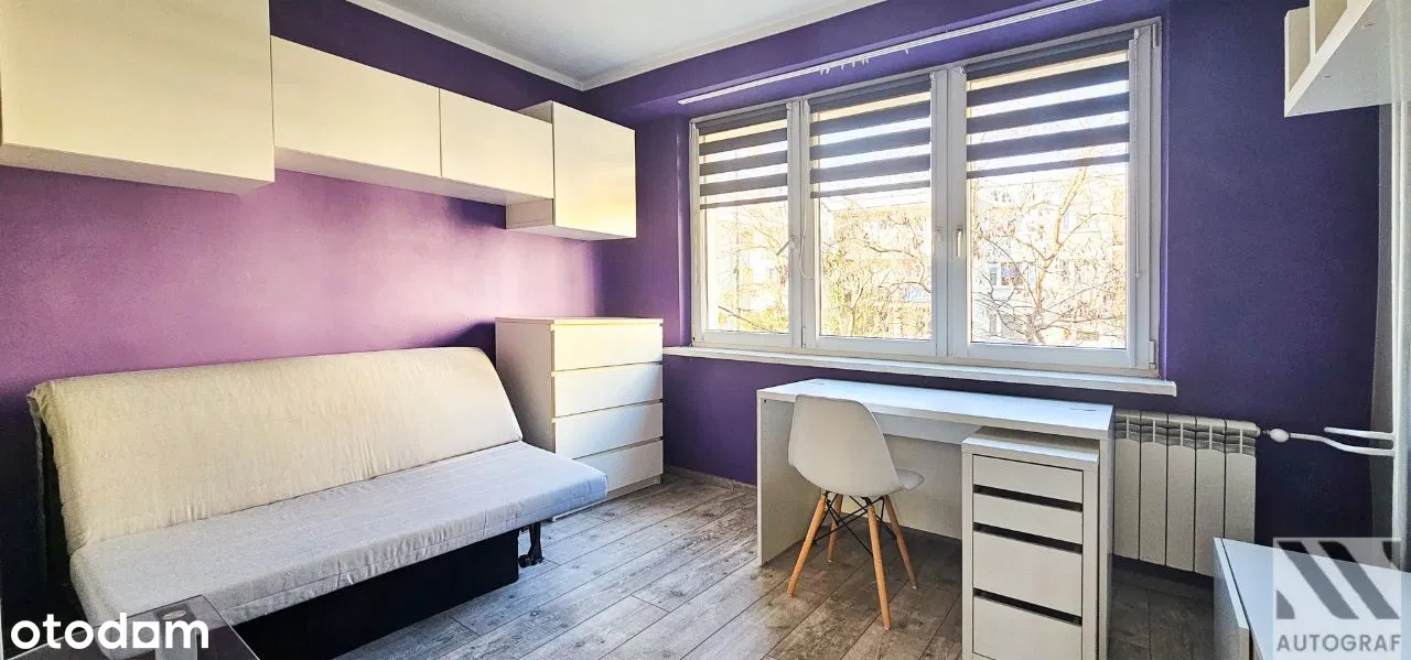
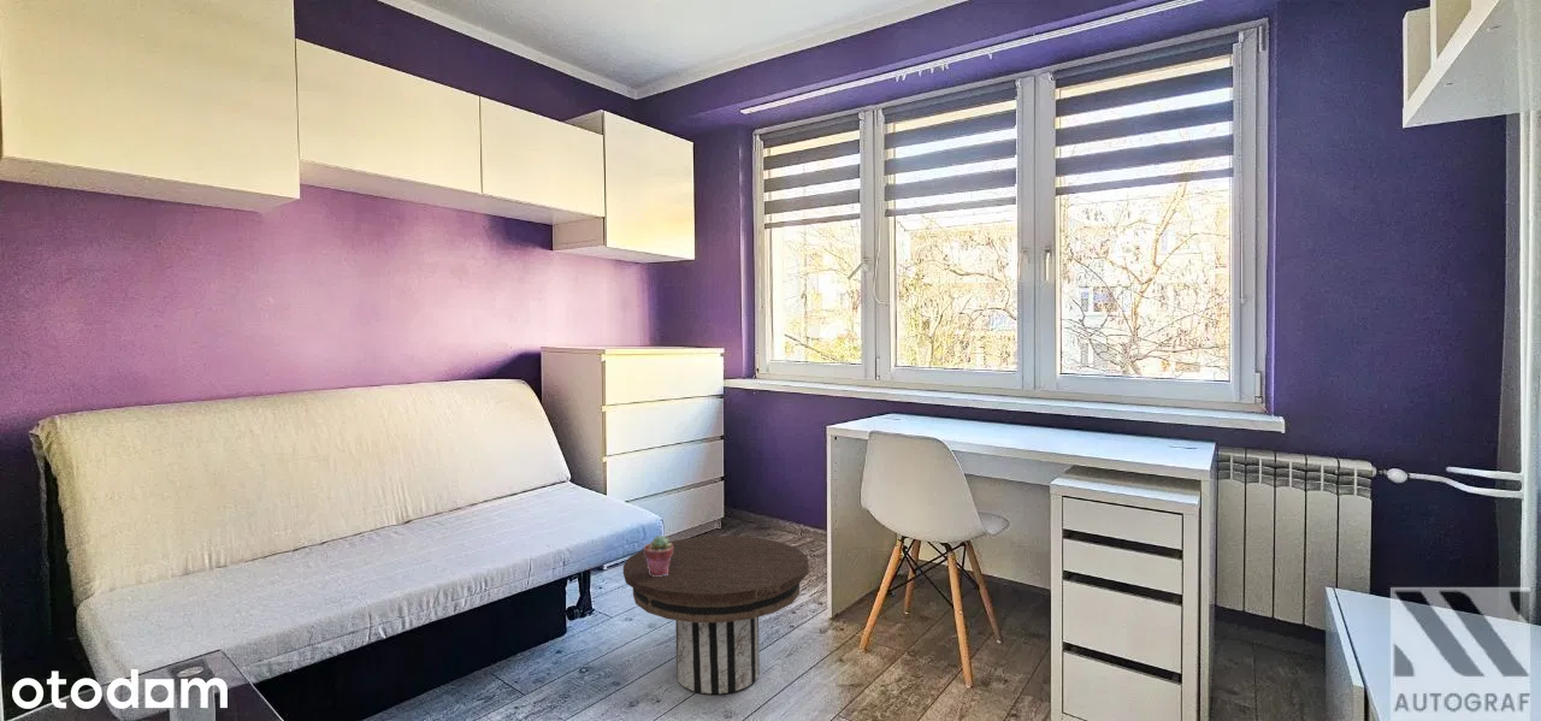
+ potted succulent [643,534,673,577]
+ side table [622,534,810,695]
